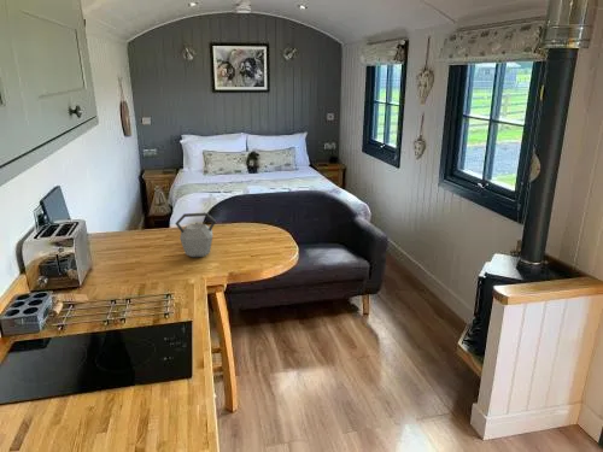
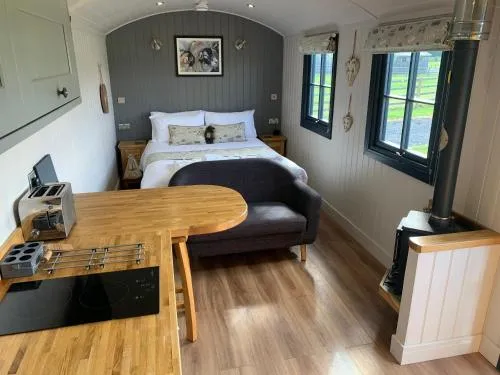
- kettle [174,212,217,258]
